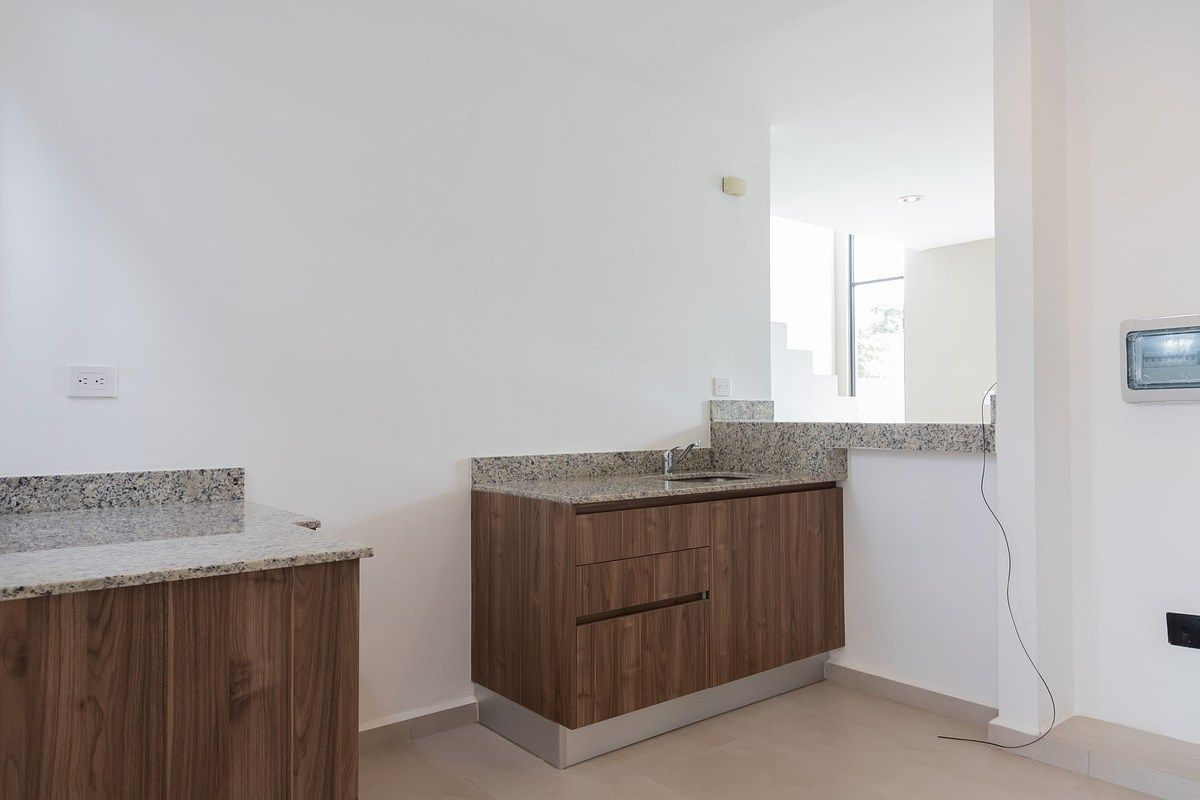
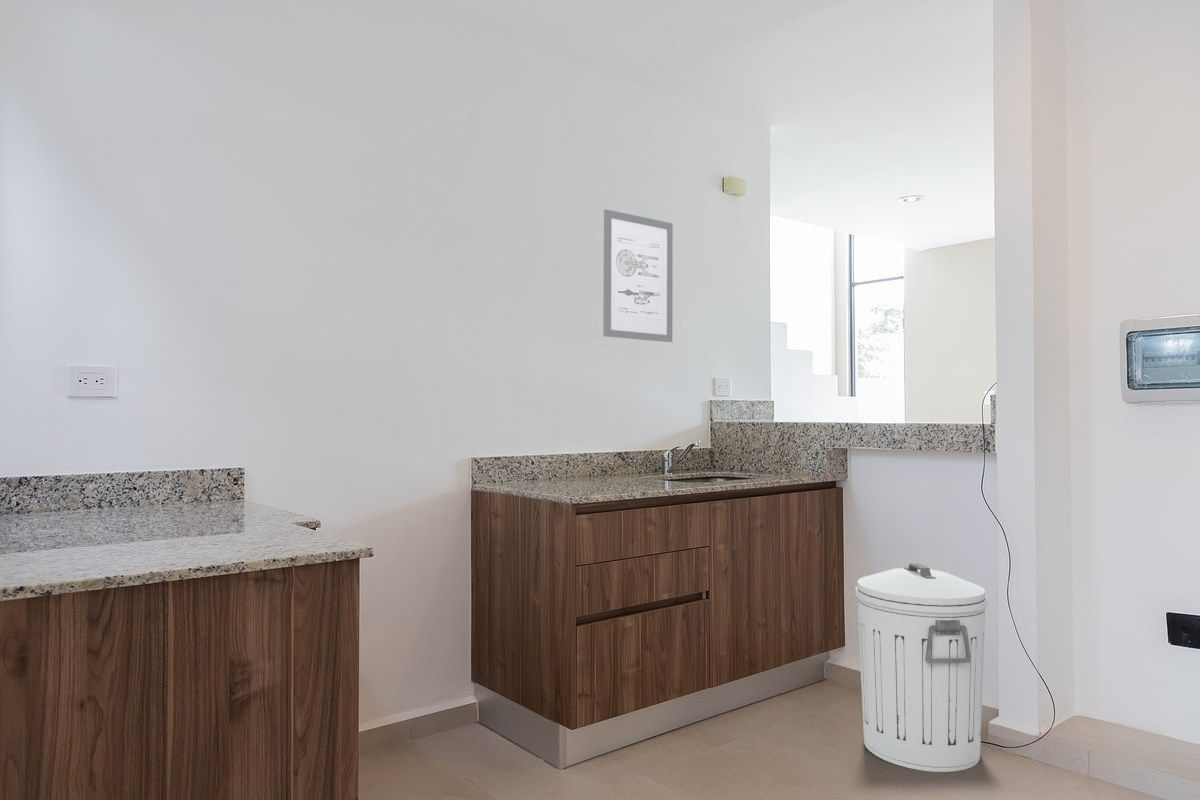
+ trash can [854,562,988,773]
+ wall art [602,209,674,343]
